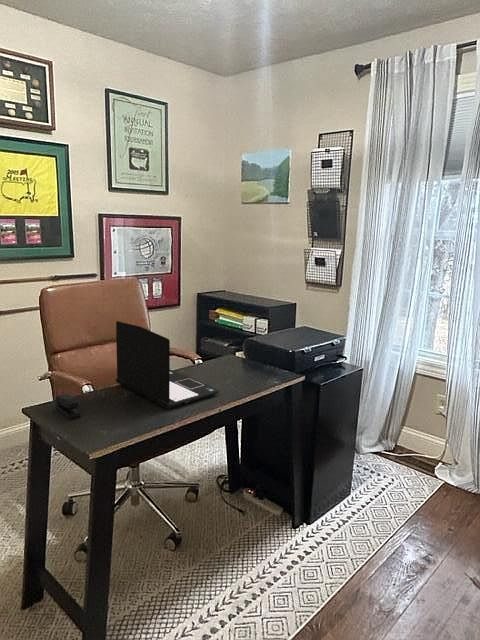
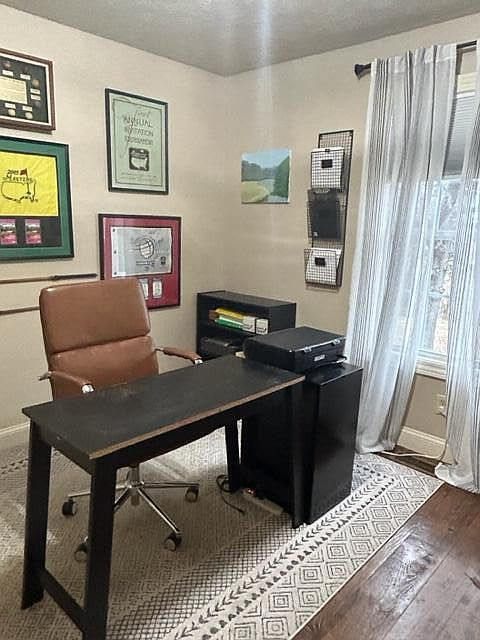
- laptop [115,320,220,410]
- stapler [54,393,81,421]
